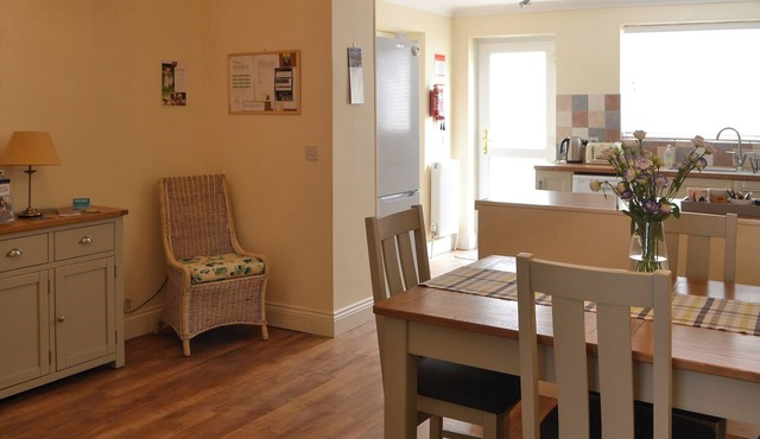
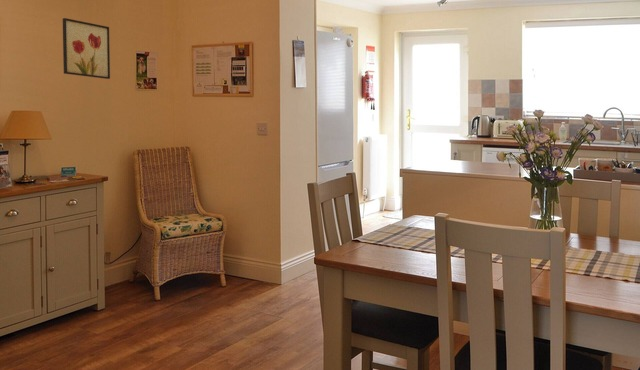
+ wall art [62,17,111,80]
